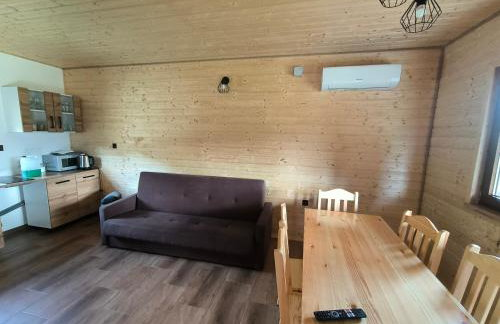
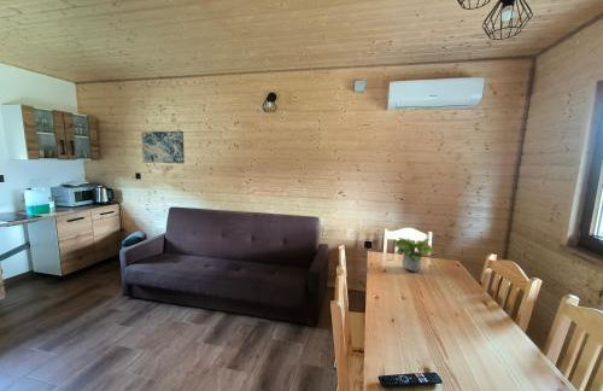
+ wall art [140,130,186,165]
+ potted plant [390,237,437,274]
